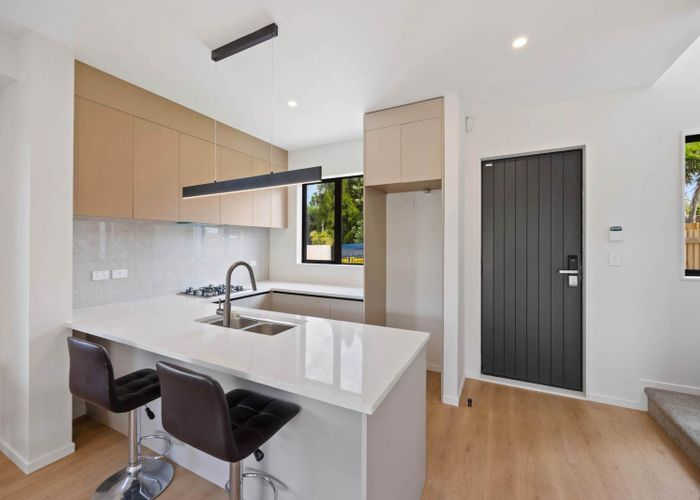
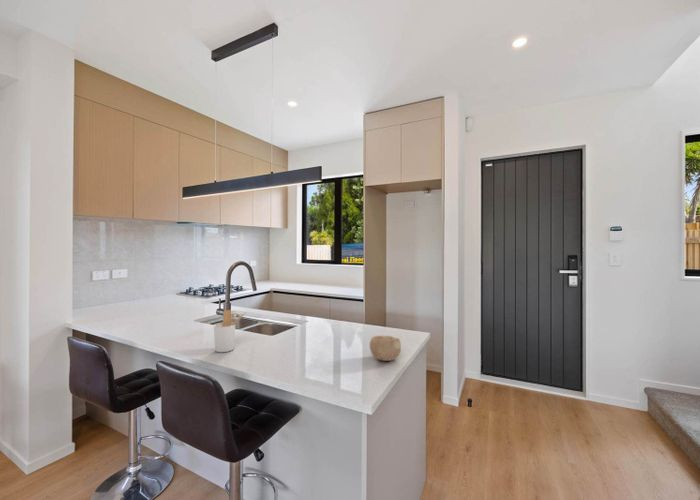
+ bowl [369,335,402,362]
+ utensil holder [213,309,247,353]
